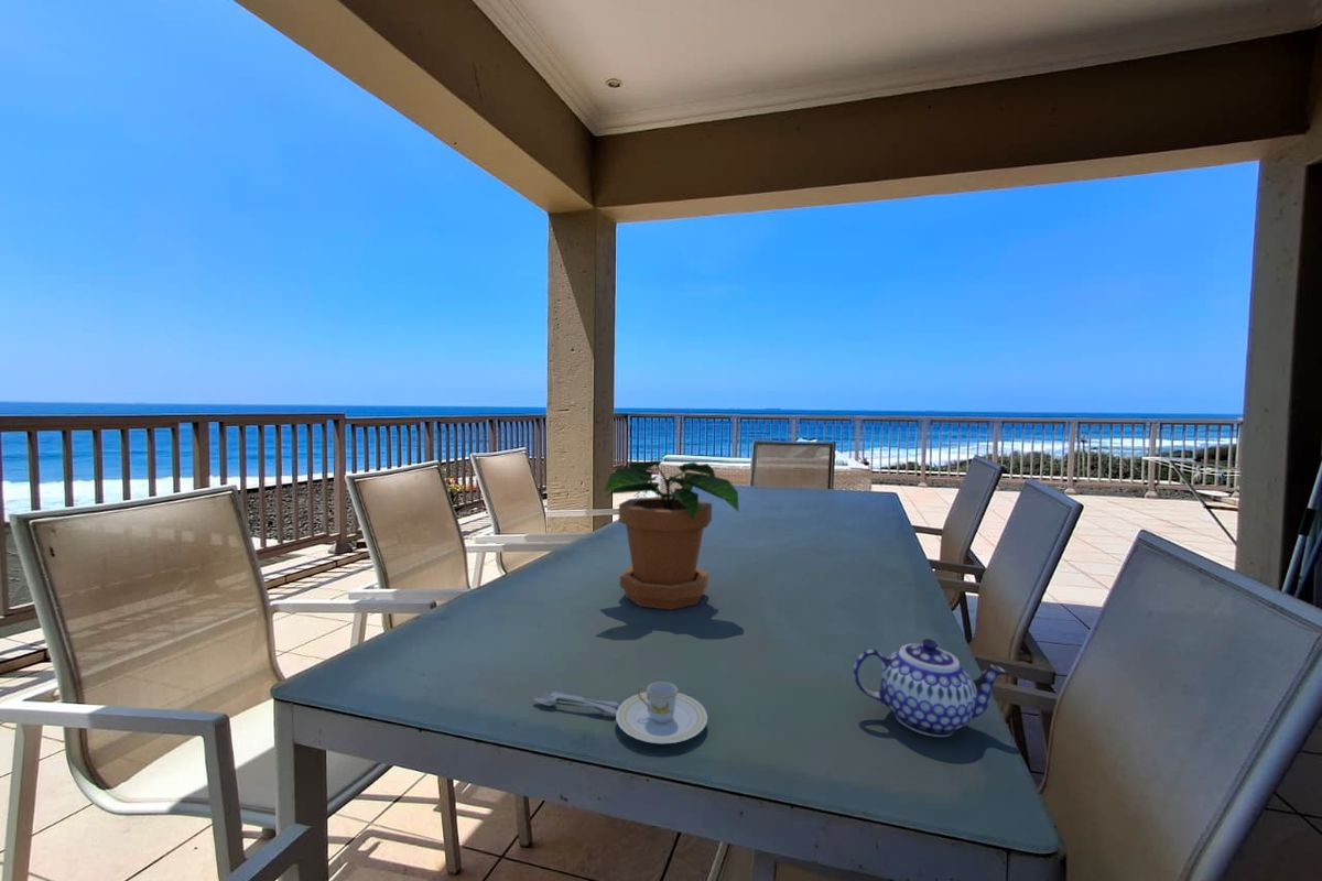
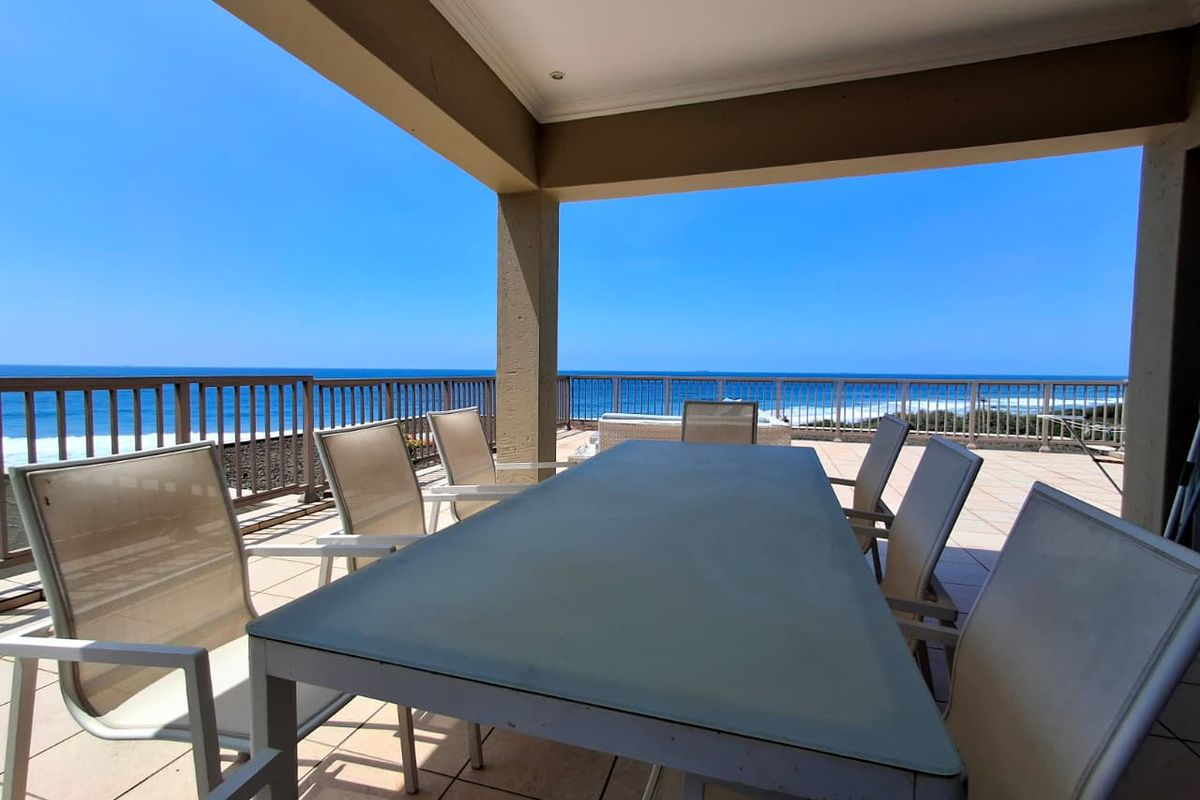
- teapot [852,638,1007,738]
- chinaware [533,681,708,744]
- potted plant [603,459,740,611]
